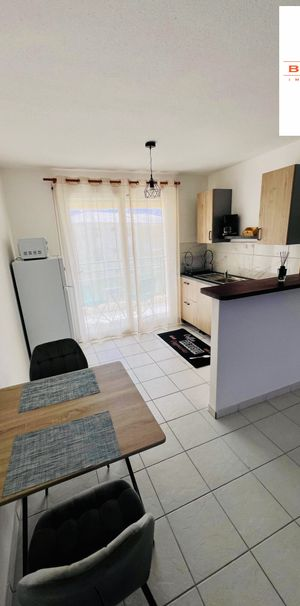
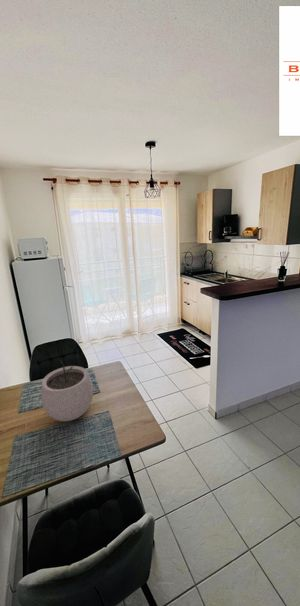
+ plant pot [40,359,94,422]
